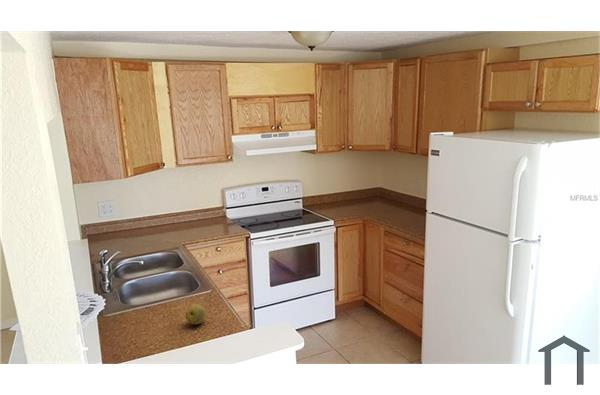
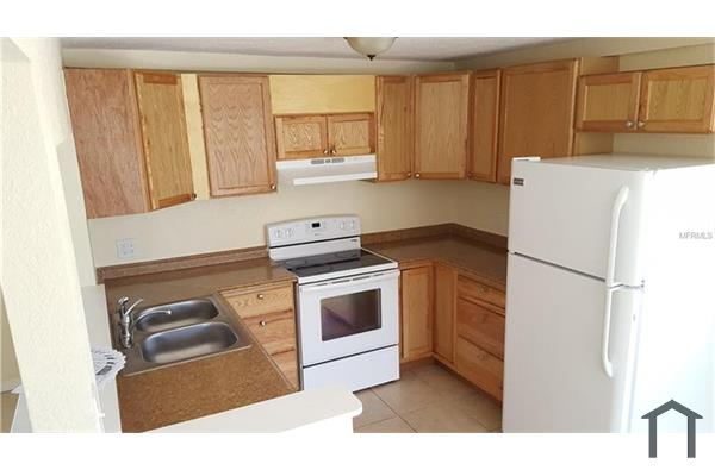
- fruit [184,303,207,325]
